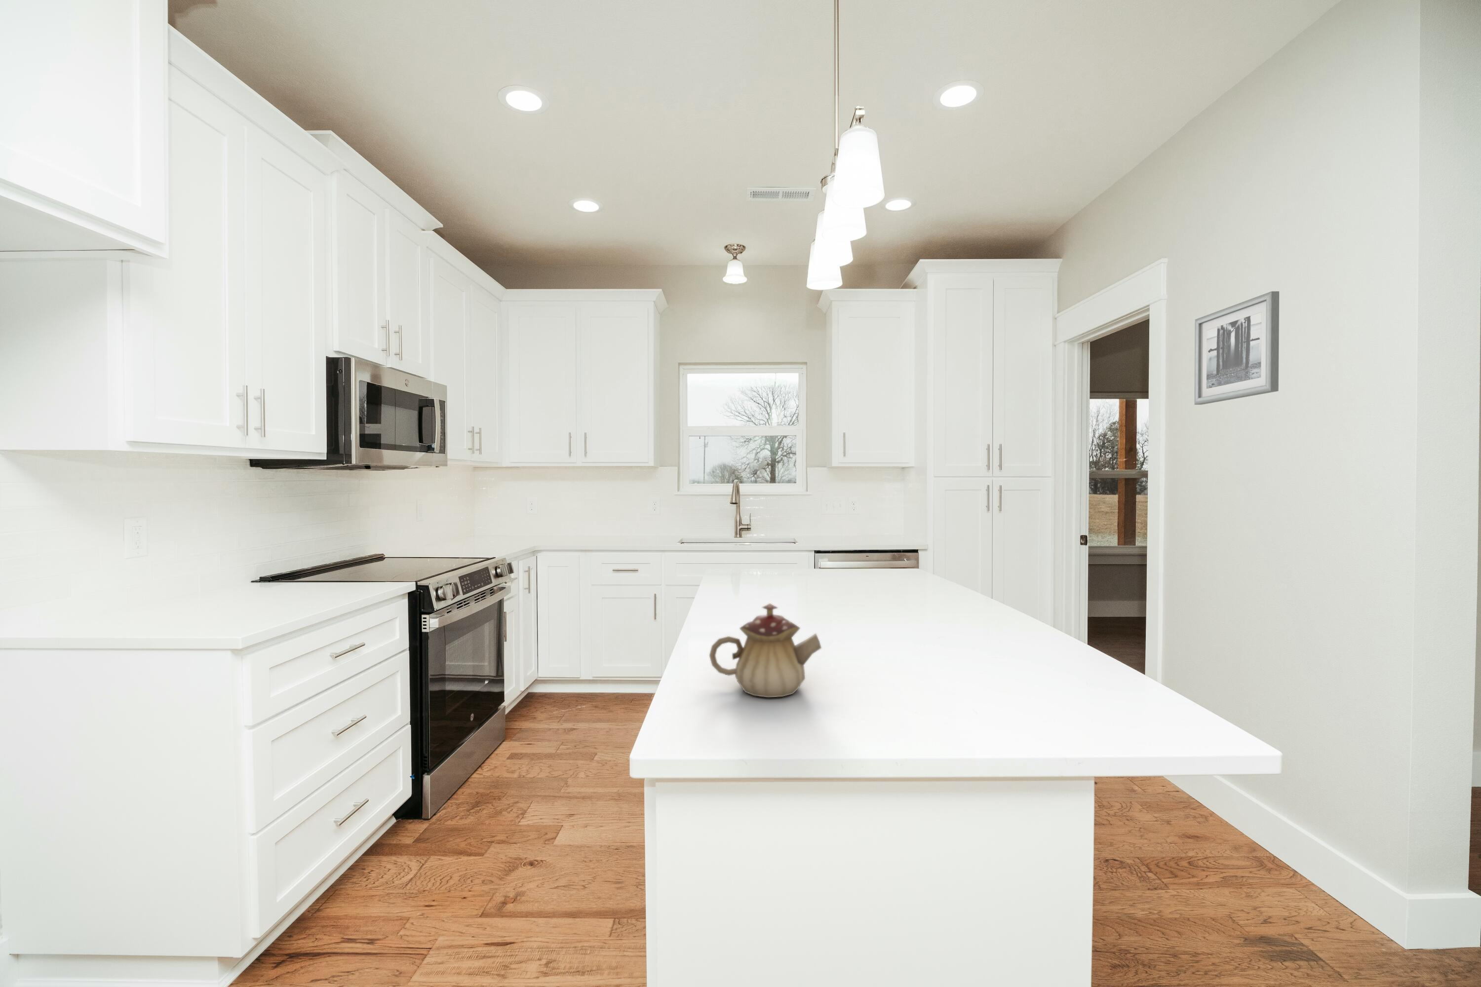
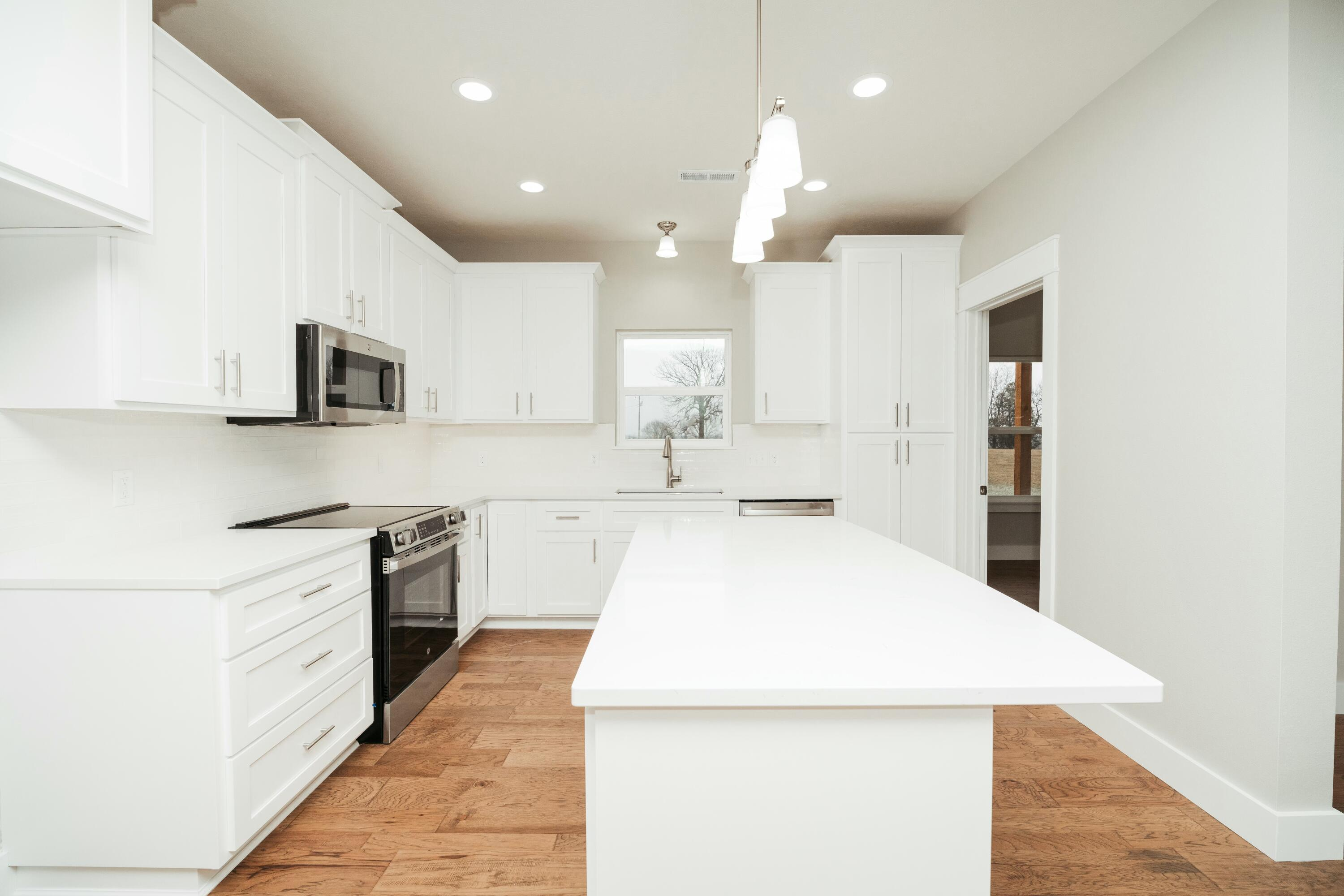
- teapot [709,603,822,697]
- wall art [1194,291,1279,405]
